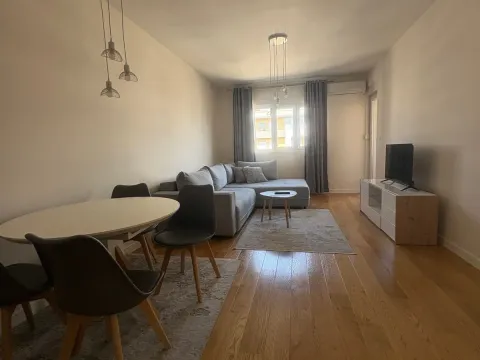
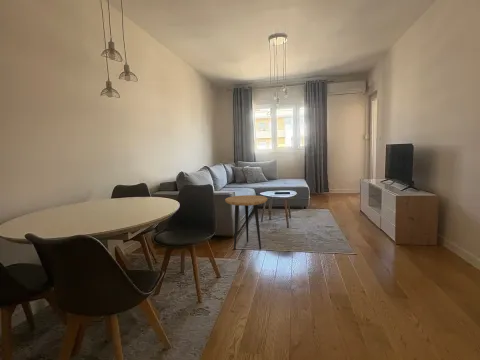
+ side table [224,194,268,250]
